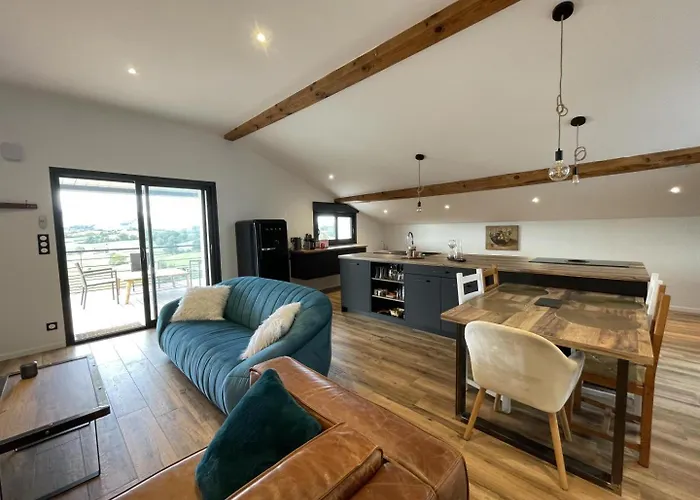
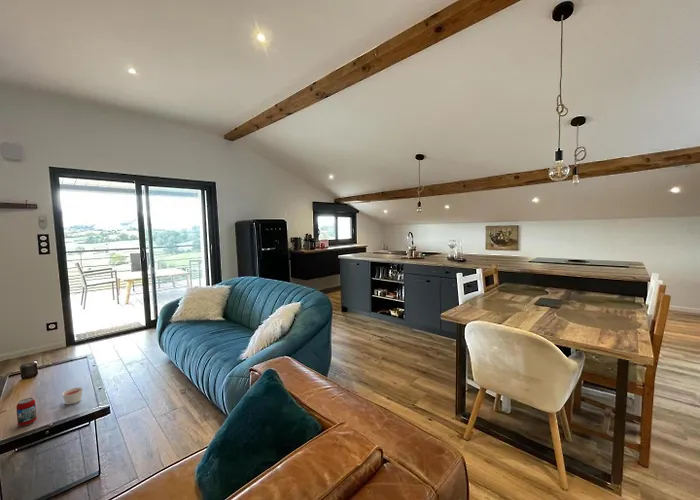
+ beverage can [15,397,37,427]
+ candle [61,386,84,406]
